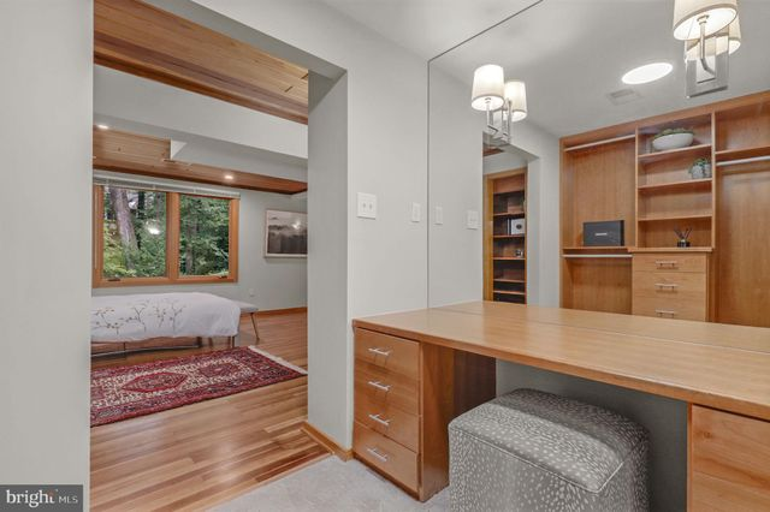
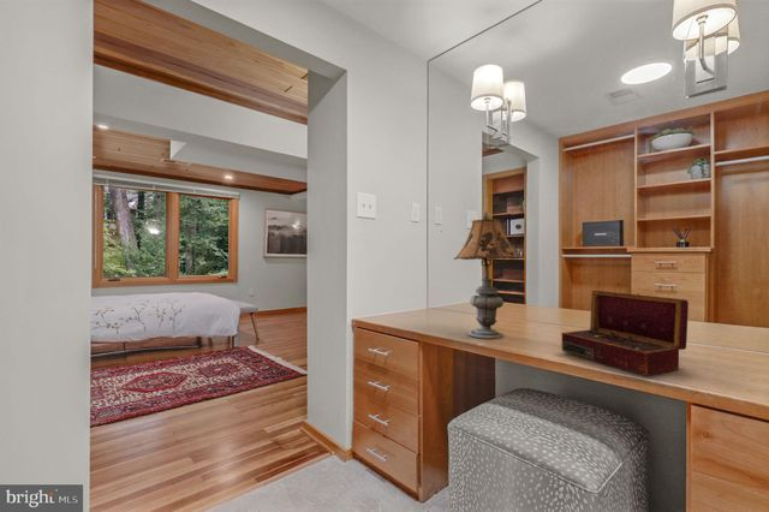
+ wooden box [561,290,690,376]
+ table lamp [440,210,523,340]
